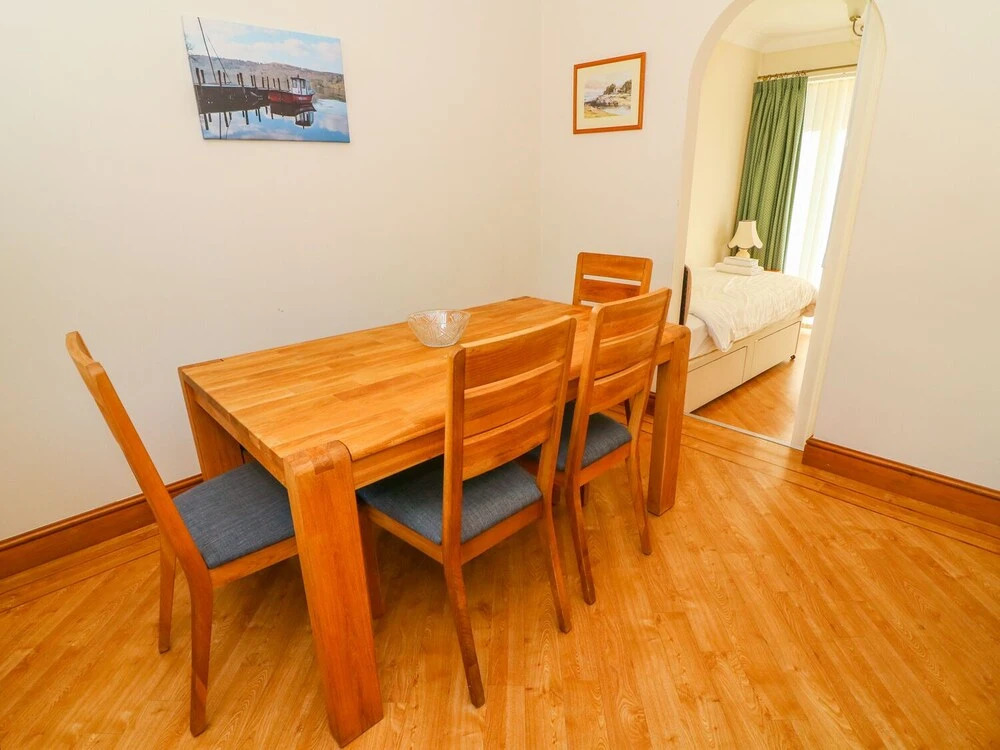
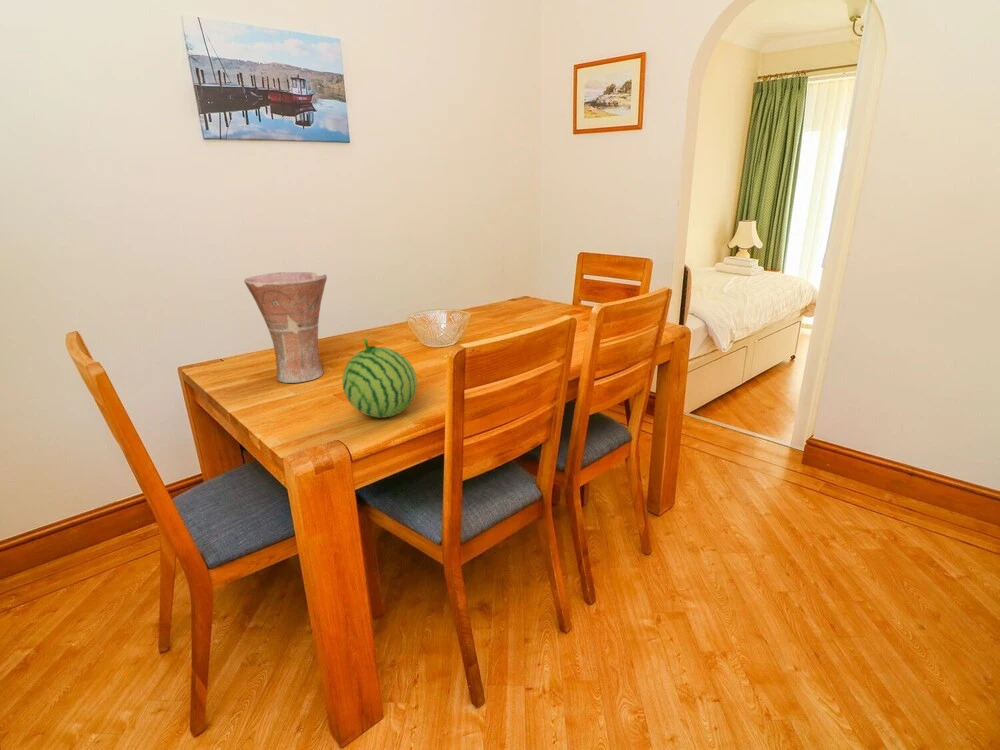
+ vase [243,271,328,384]
+ fruit [341,337,418,419]
